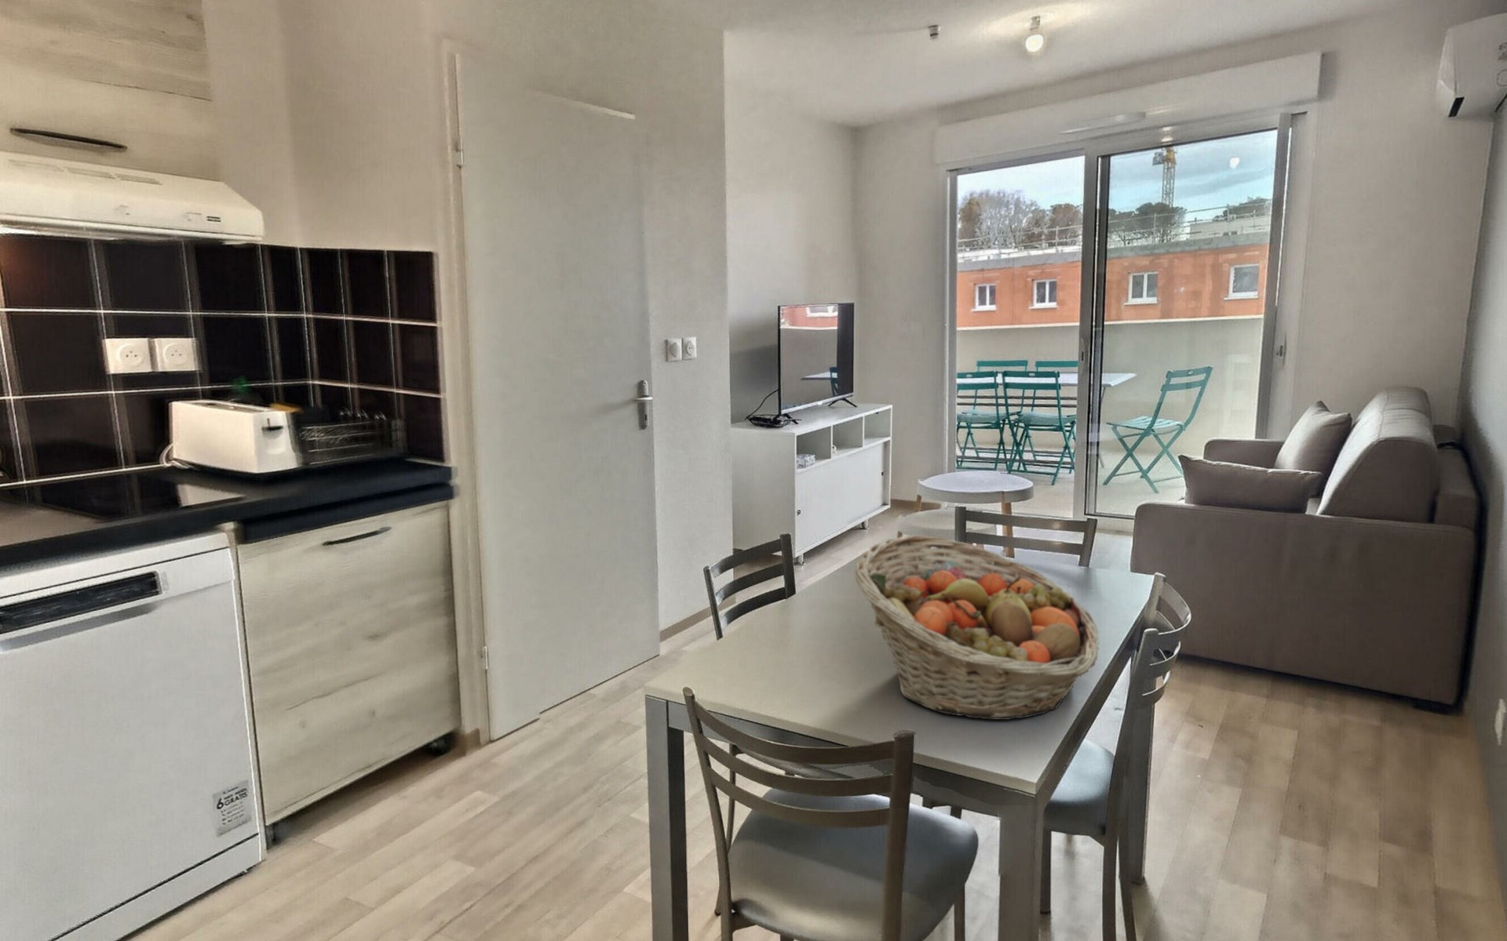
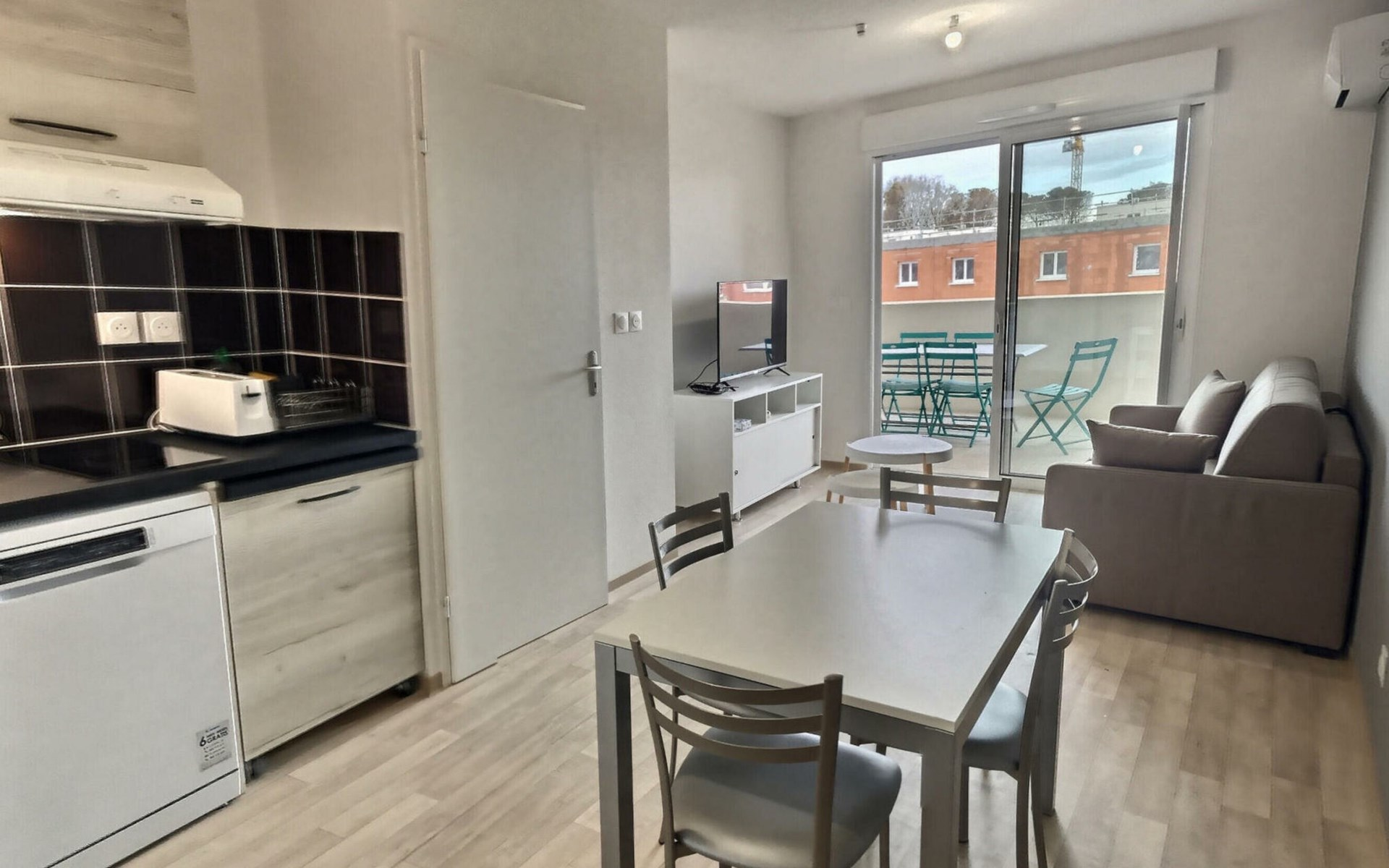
- fruit basket [854,534,1100,721]
